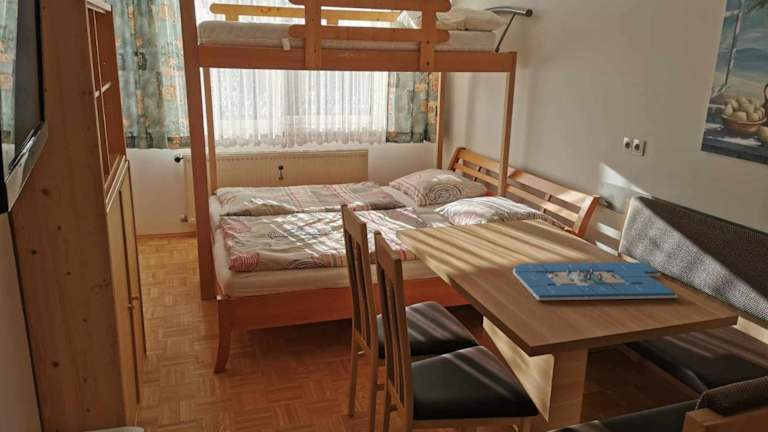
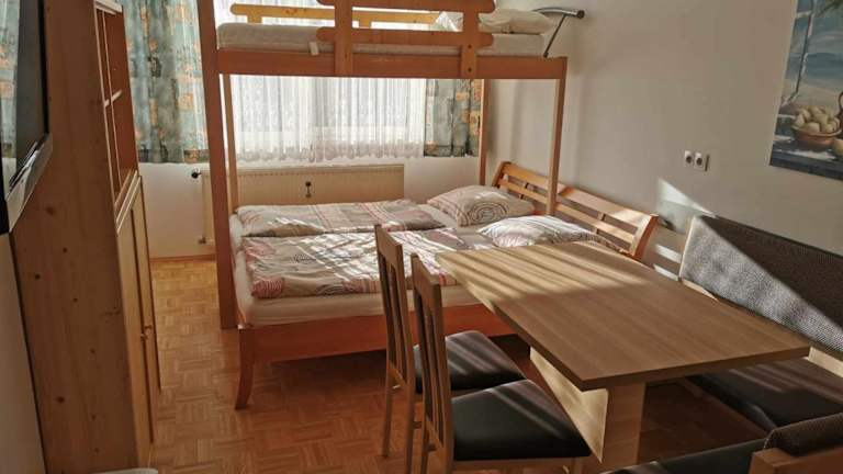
- board game [512,261,679,301]
